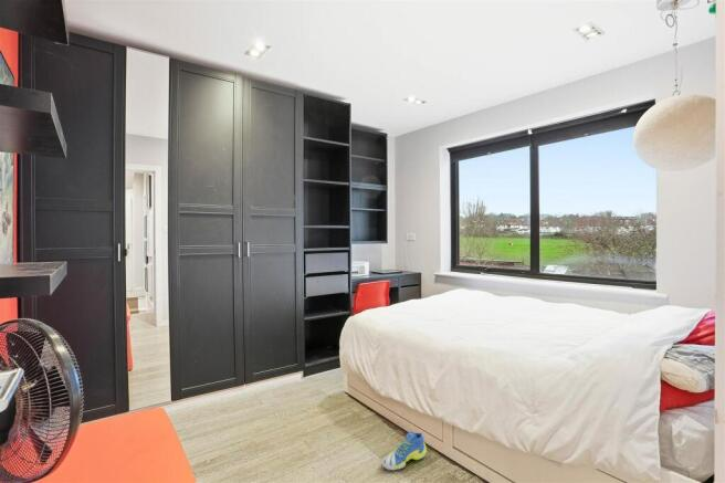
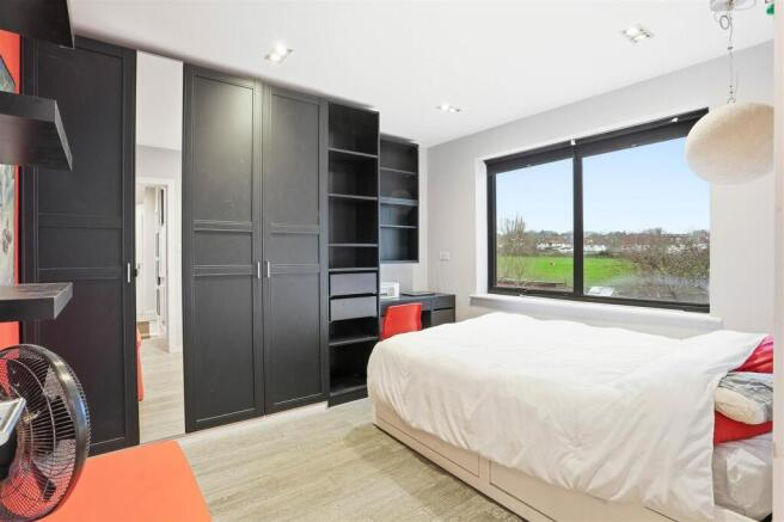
- sneaker [381,431,428,471]
